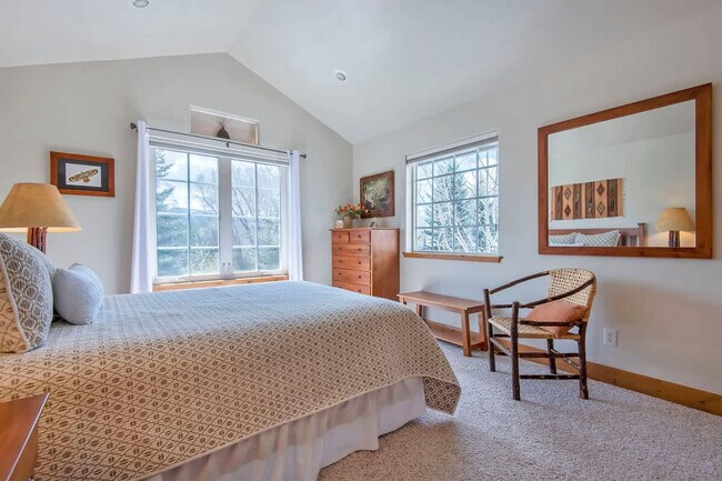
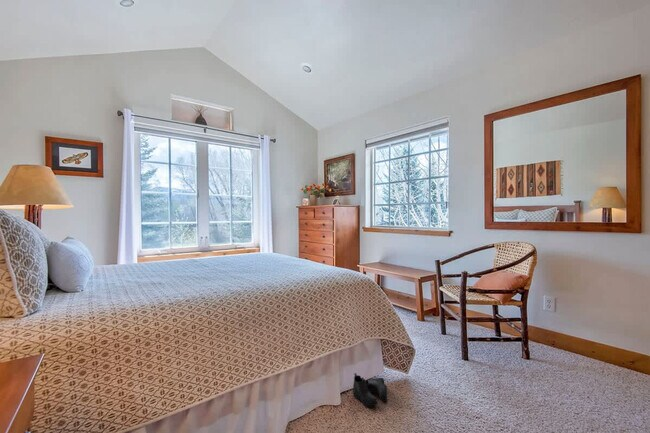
+ boots [352,372,388,408]
